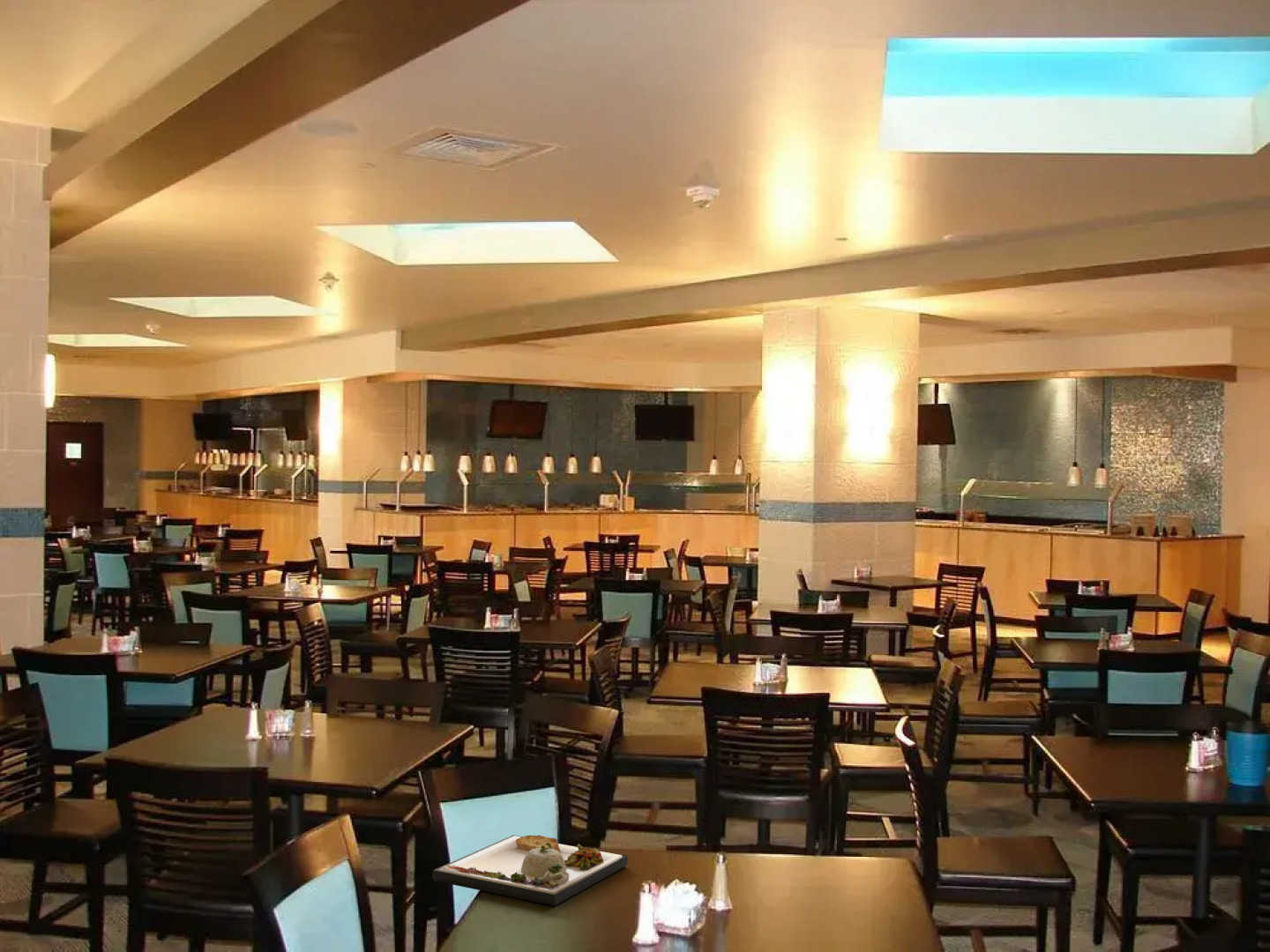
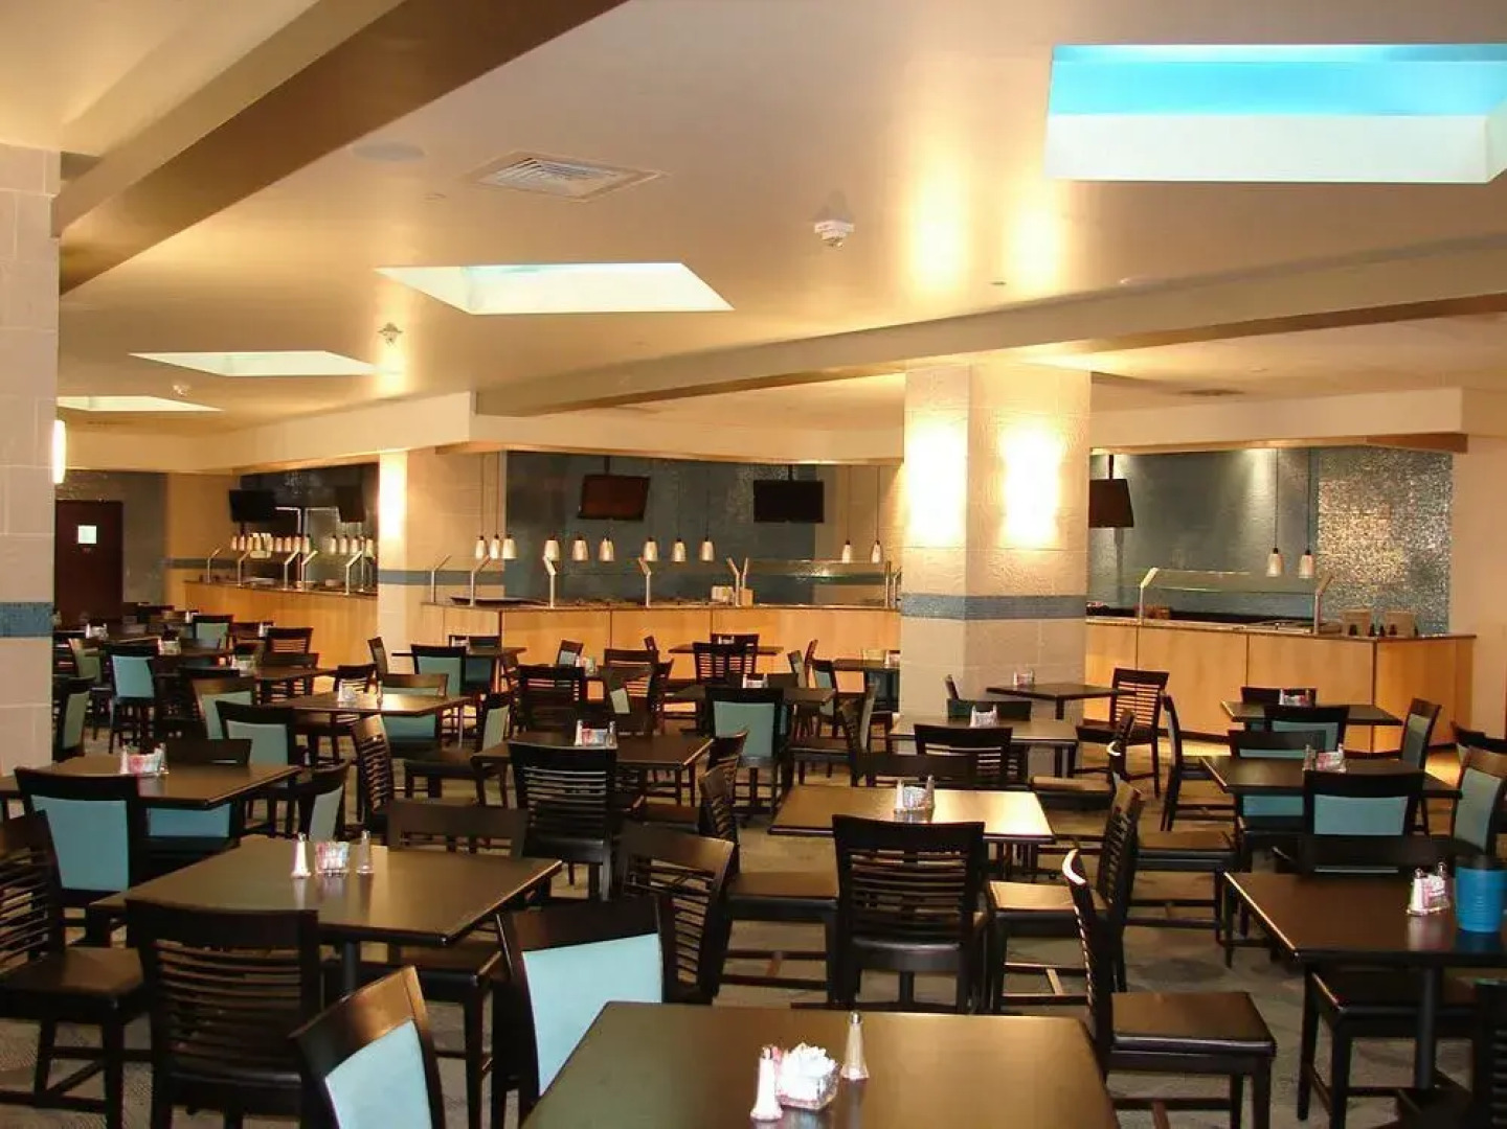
- dinner plate [431,834,629,907]
